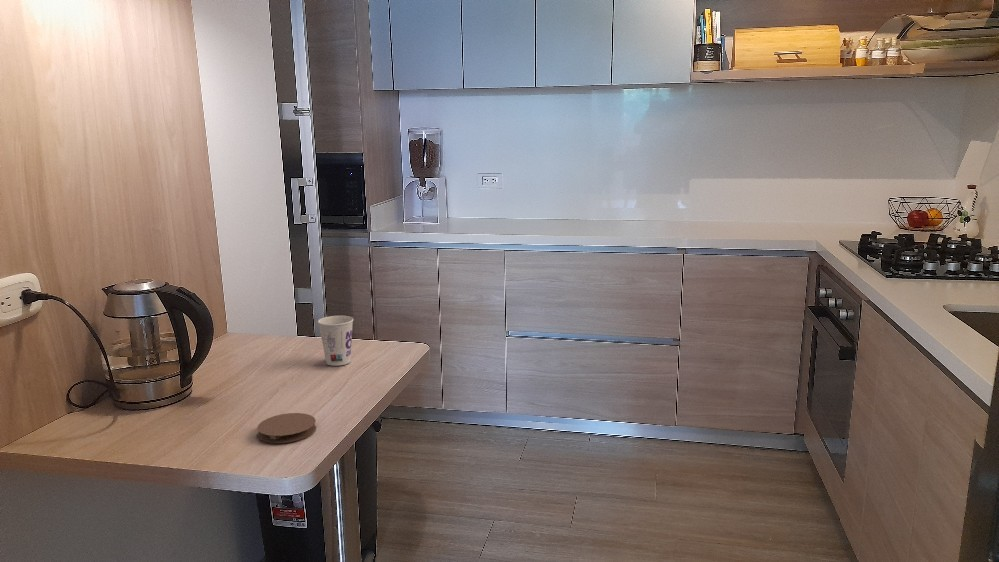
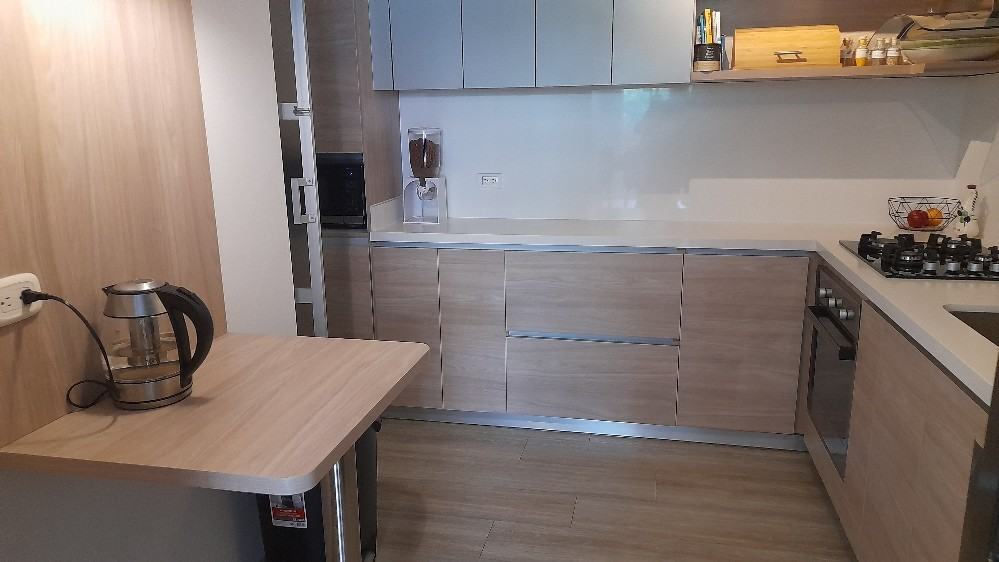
- coaster [256,412,317,444]
- cup [317,315,355,367]
